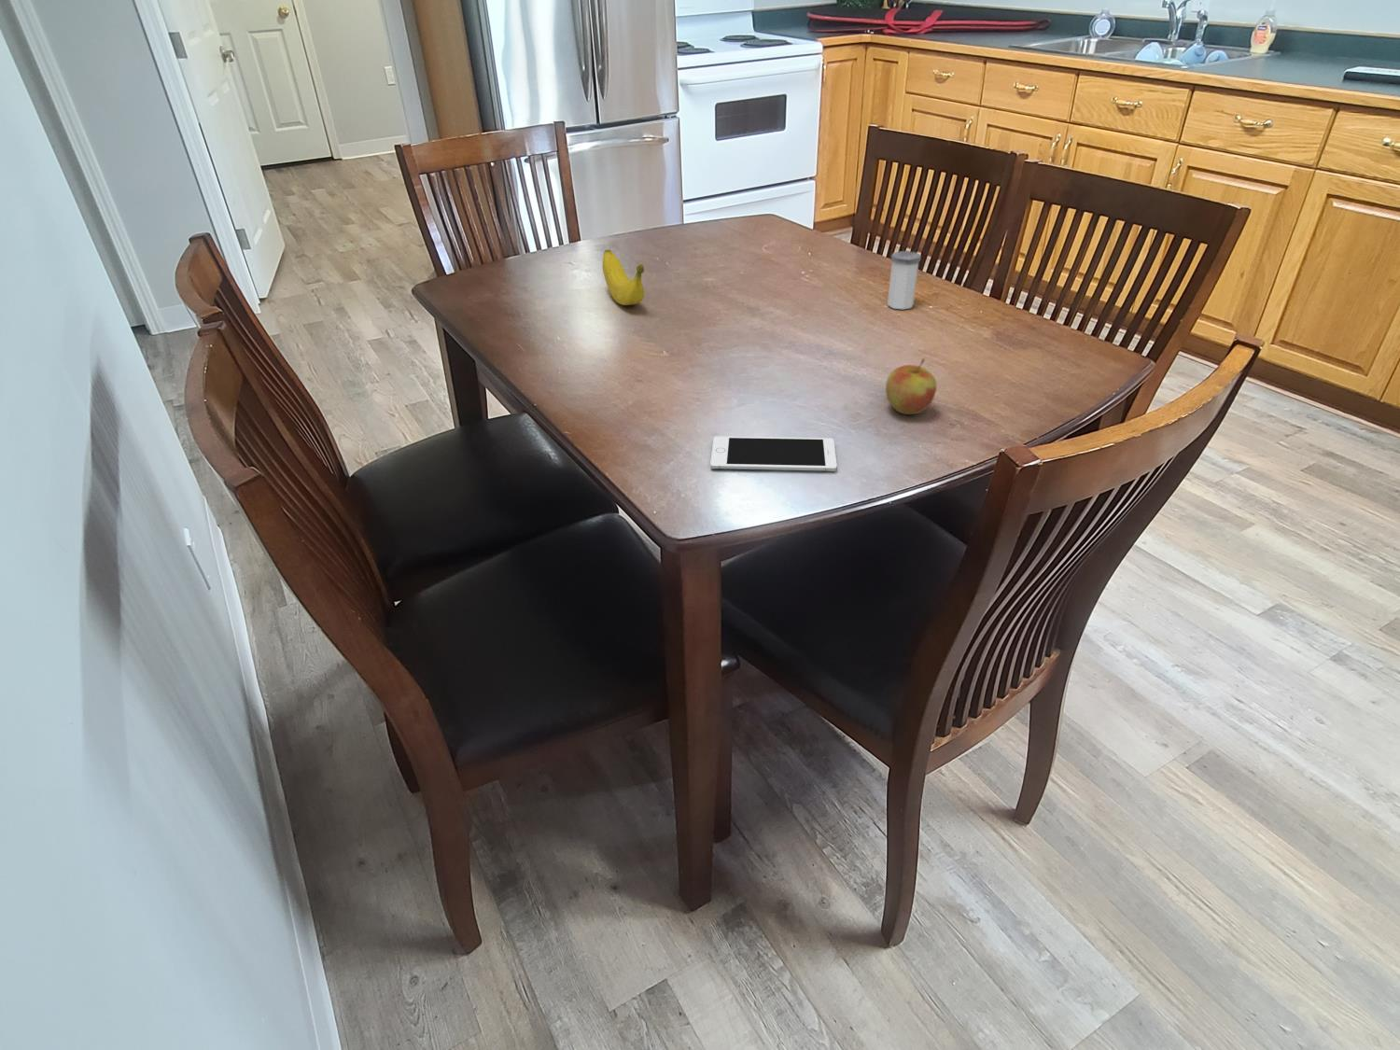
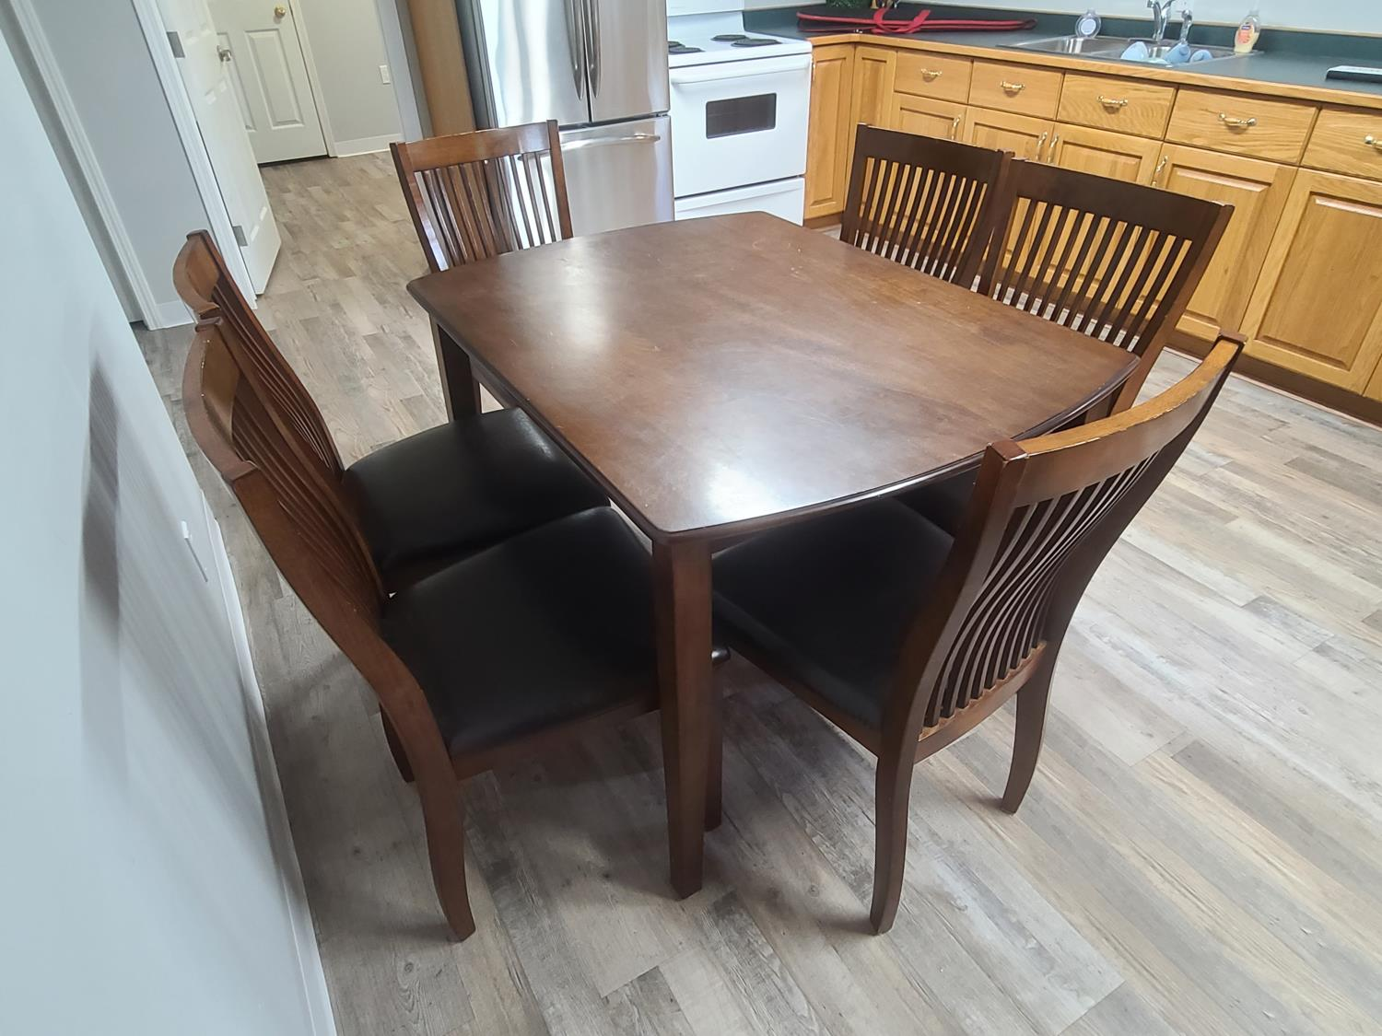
- salt shaker [886,250,923,311]
- cell phone [709,435,838,472]
- apple [885,357,937,416]
- banana [601,249,645,307]
